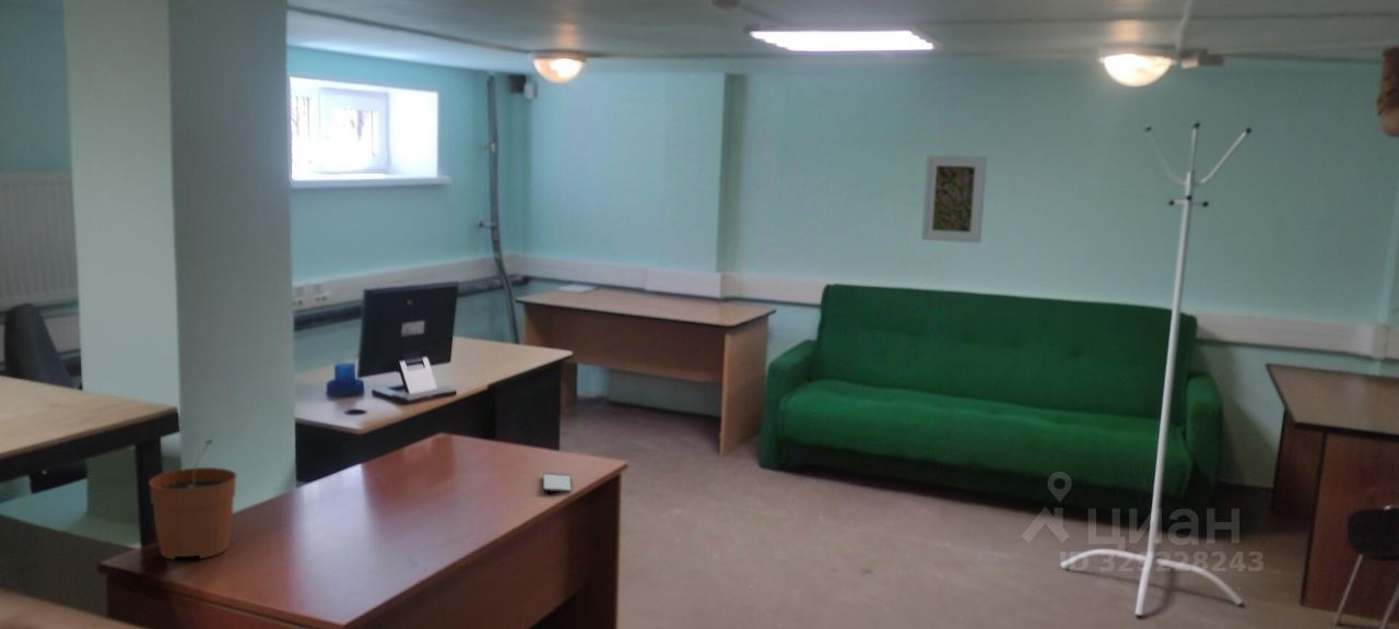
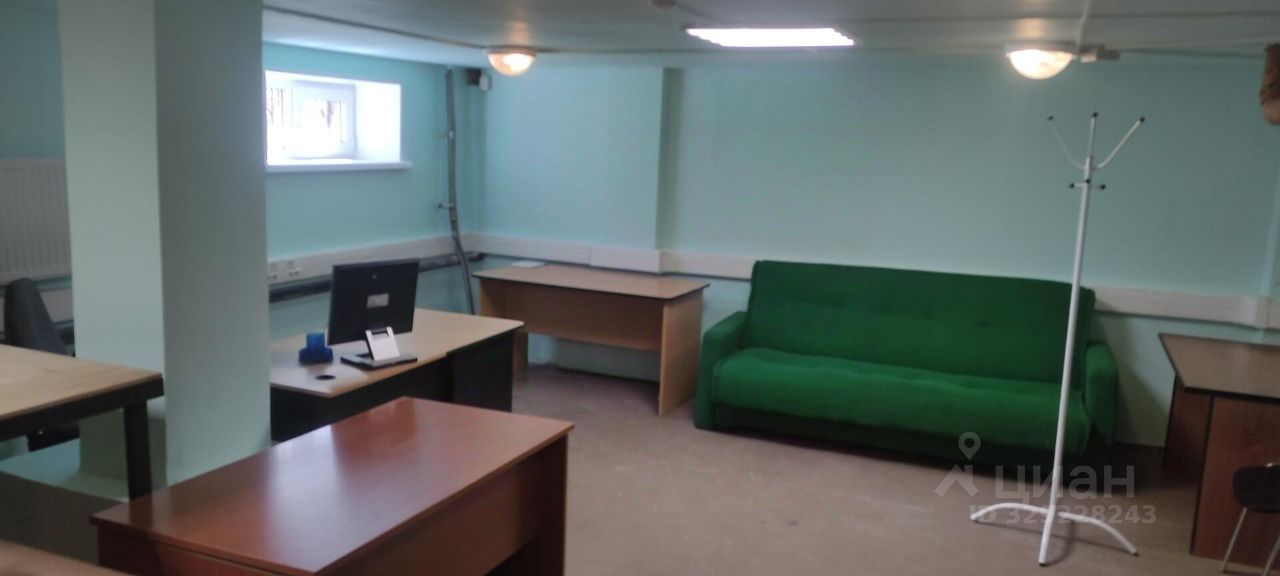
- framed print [920,154,988,245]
- smartphone [542,472,573,494]
- plant pot [148,438,238,560]
